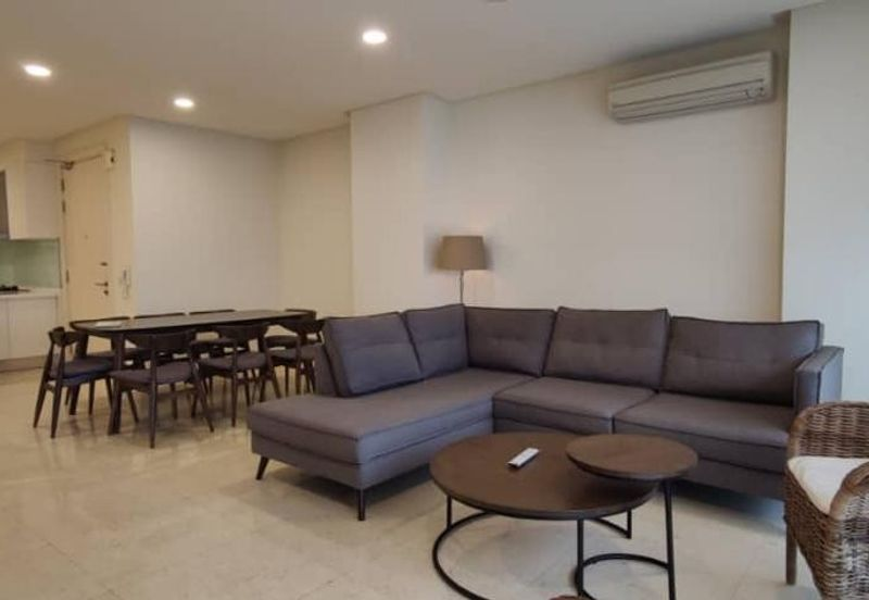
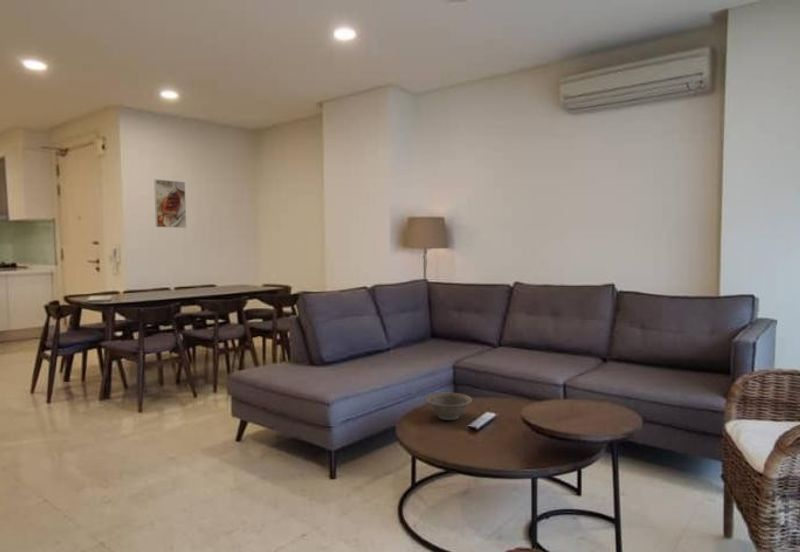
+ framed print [153,178,187,229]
+ decorative bowl [424,392,474,421]
